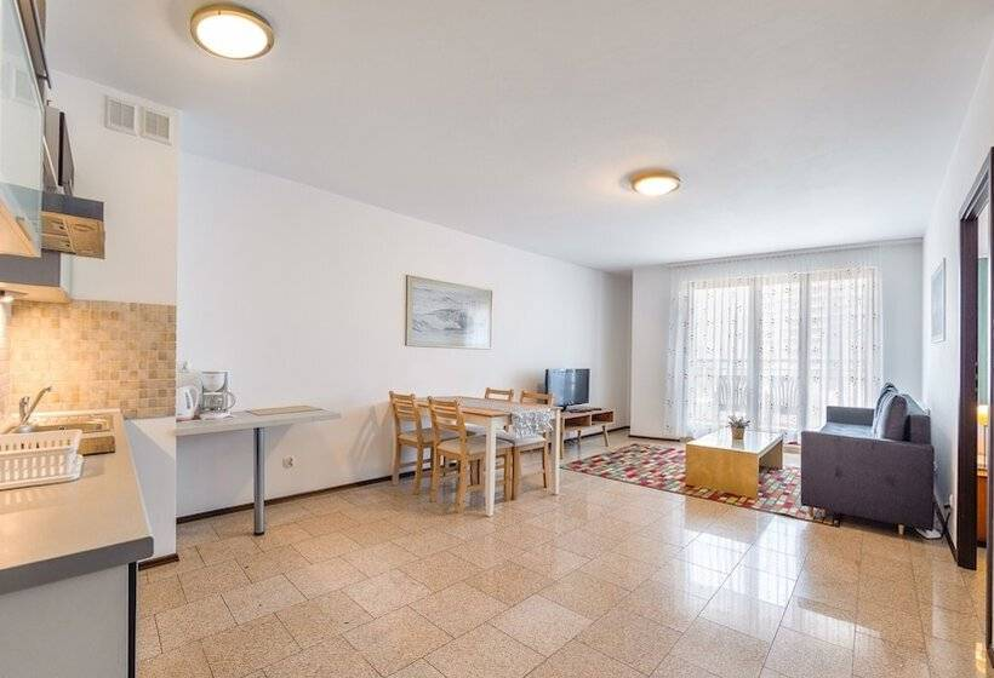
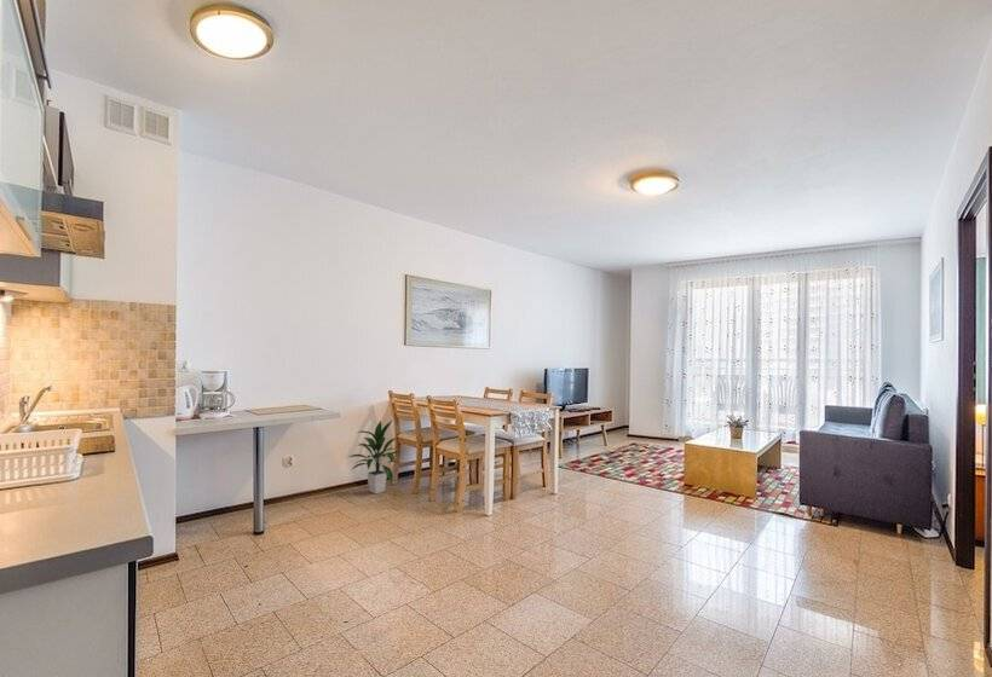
+ indoor plant [345,419,403,494]
